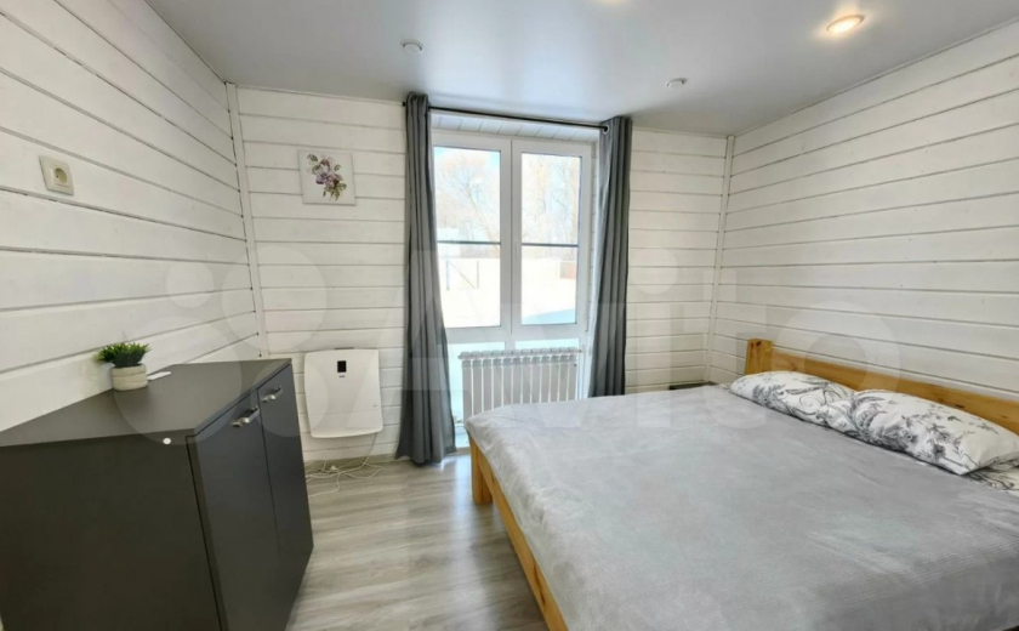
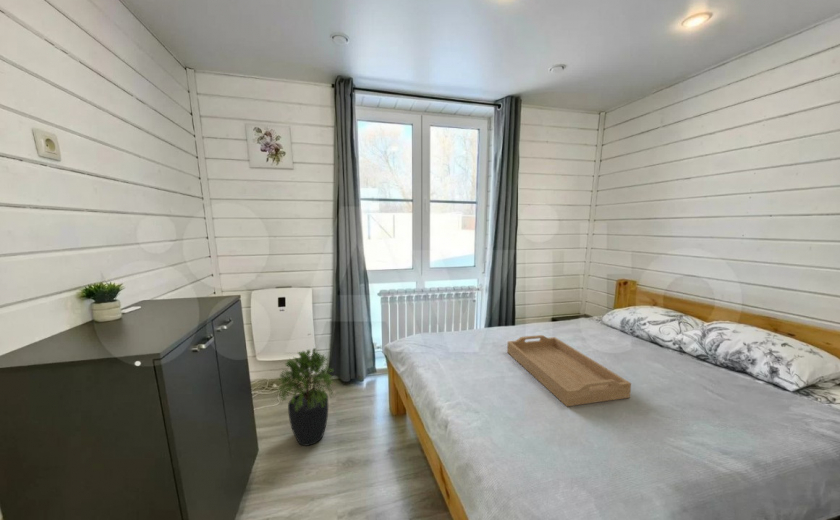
+ potted plant [275,347,335,447]
+ serving tray [506,334,632,407]
